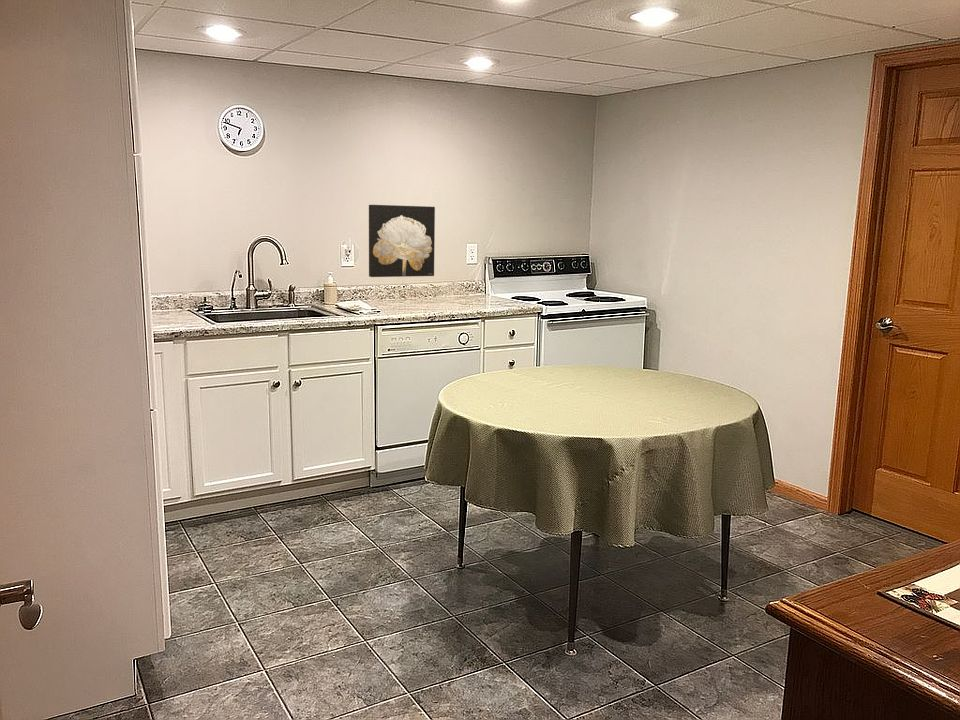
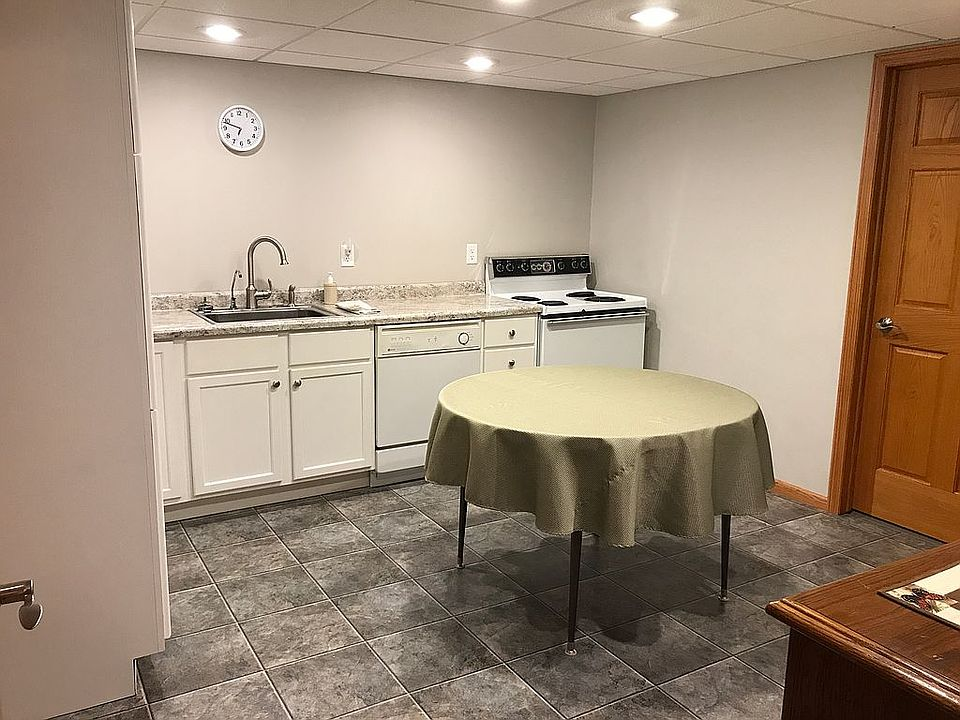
- wall art [368,204,436,278]
